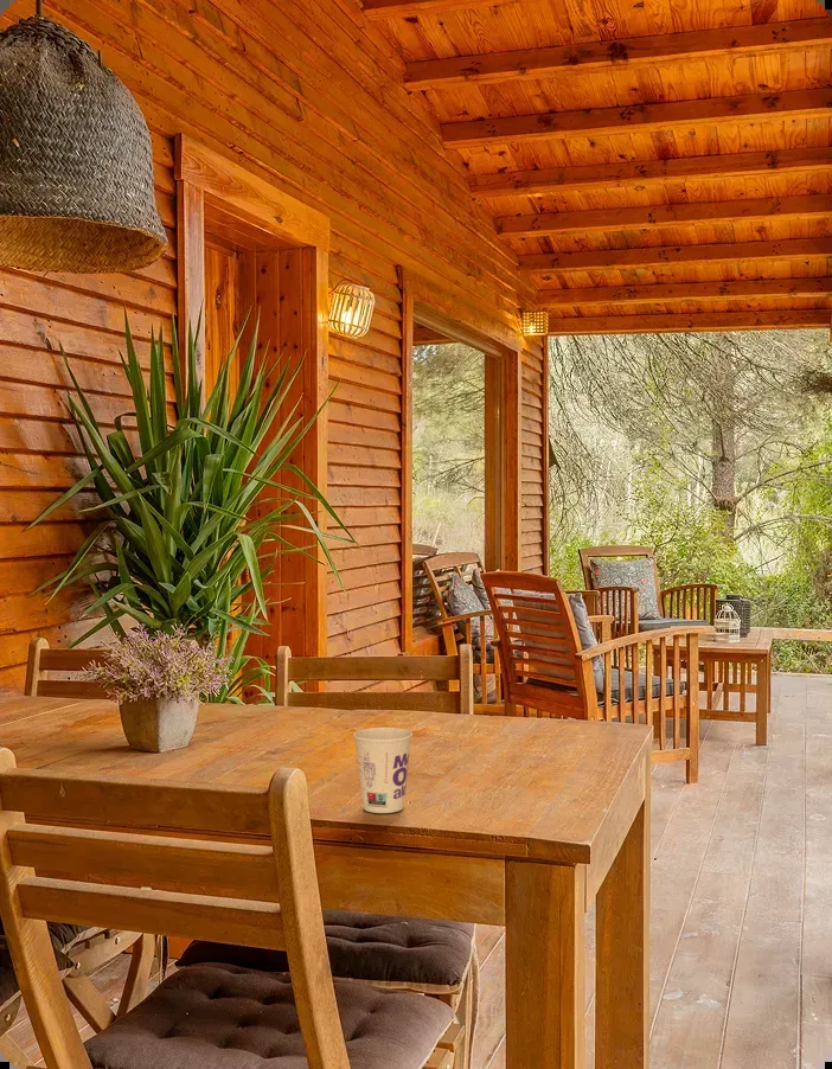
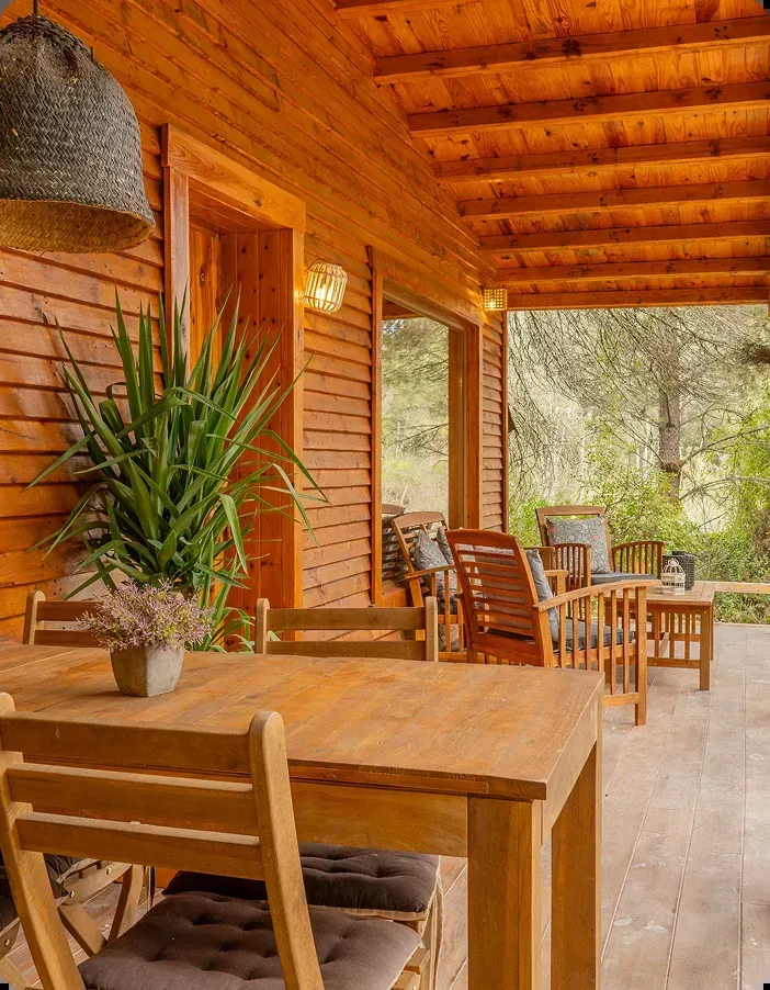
- cup [352,726,414,814]
